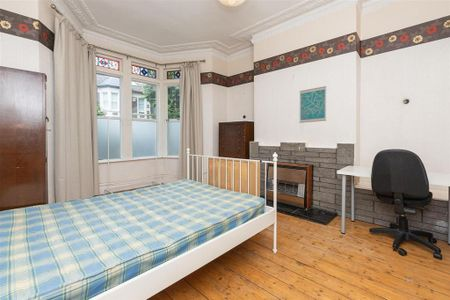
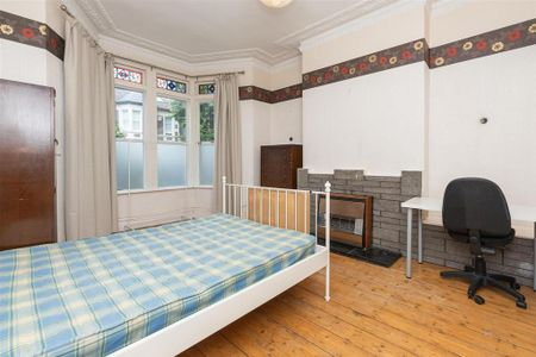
- wall art [298,85,327,124]
